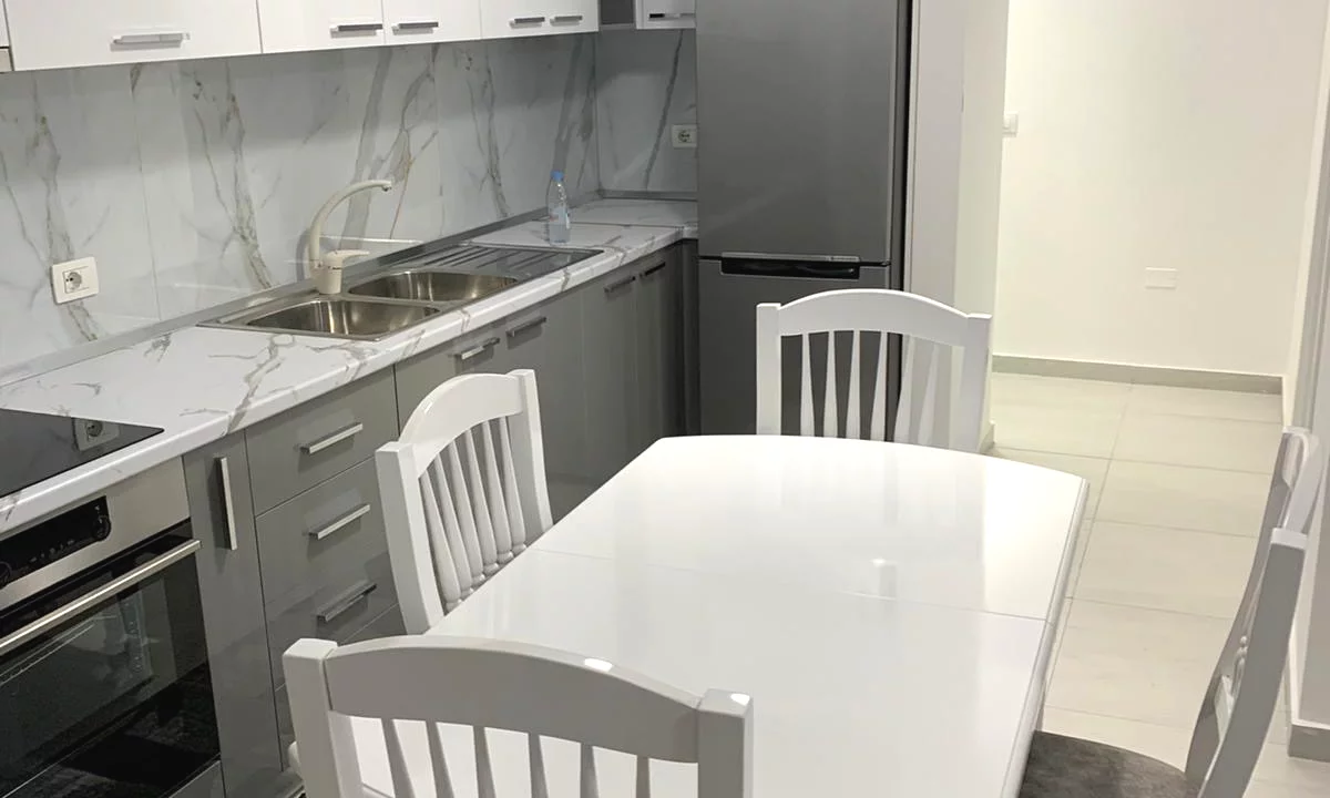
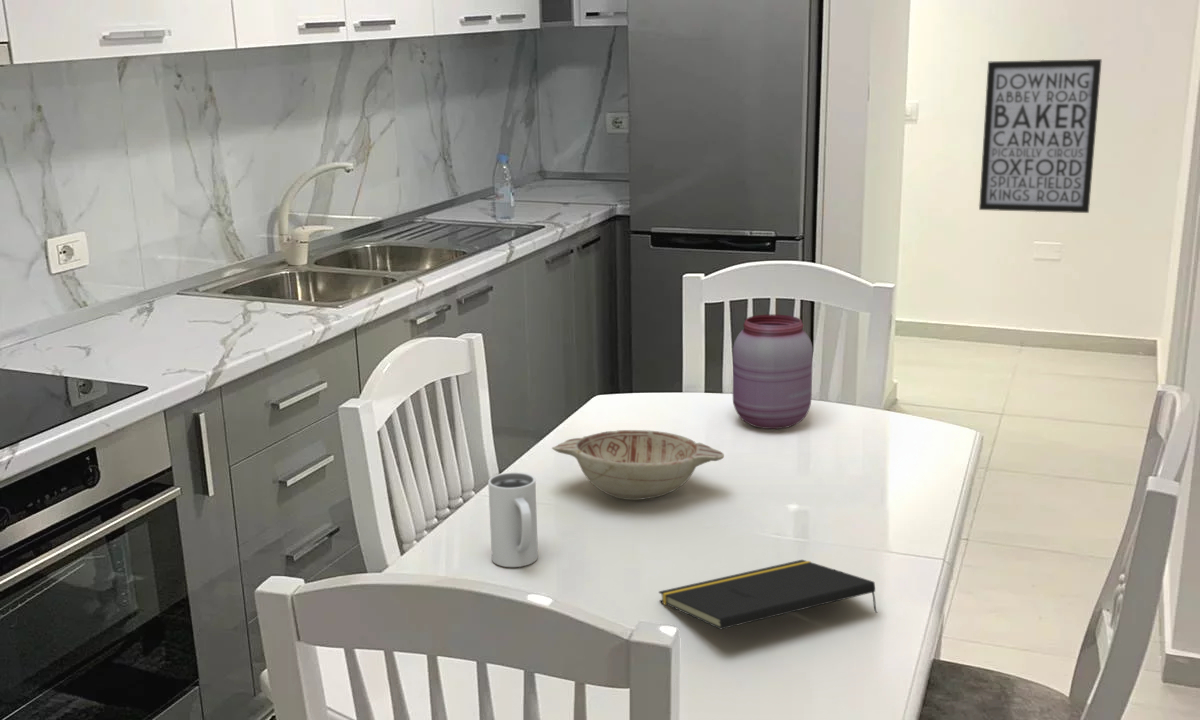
+ jar [732,313,814,430]
+ mug [487,471,539,568]
+ notepad [658,559,878,631]
+ wall art [978,58,1103,214]
+ decorative bowl [551,429,725,501]
